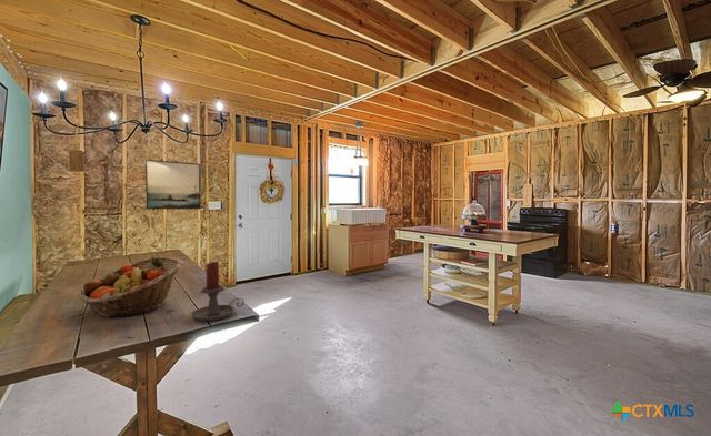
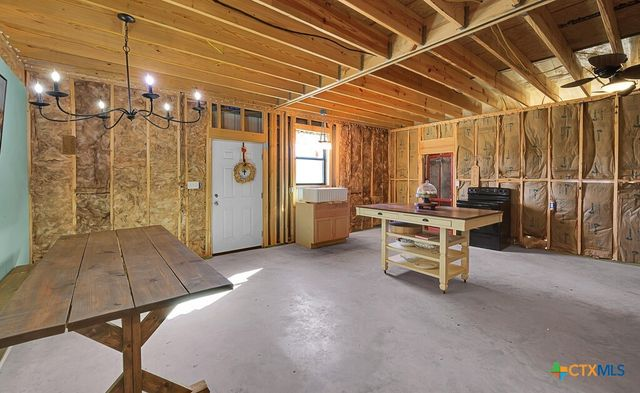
- fruit basket [78,256,184,318]
- candle holder [190,261,246,322]
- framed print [144,159,202,211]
